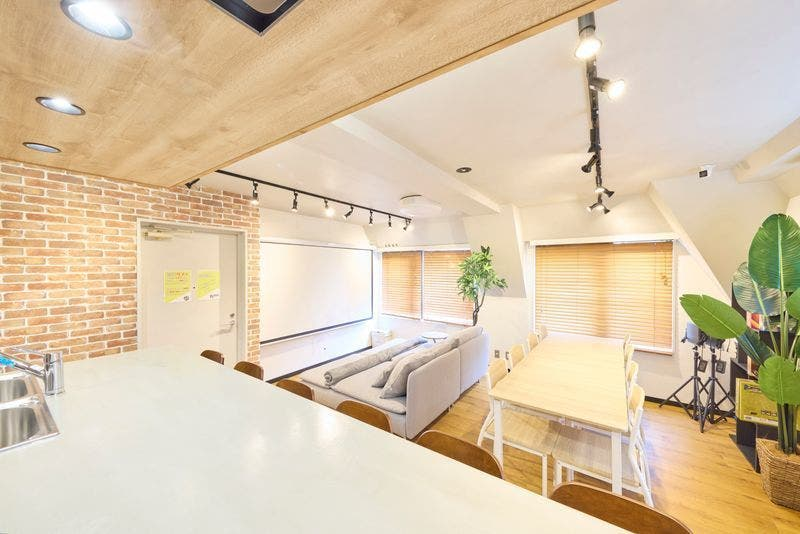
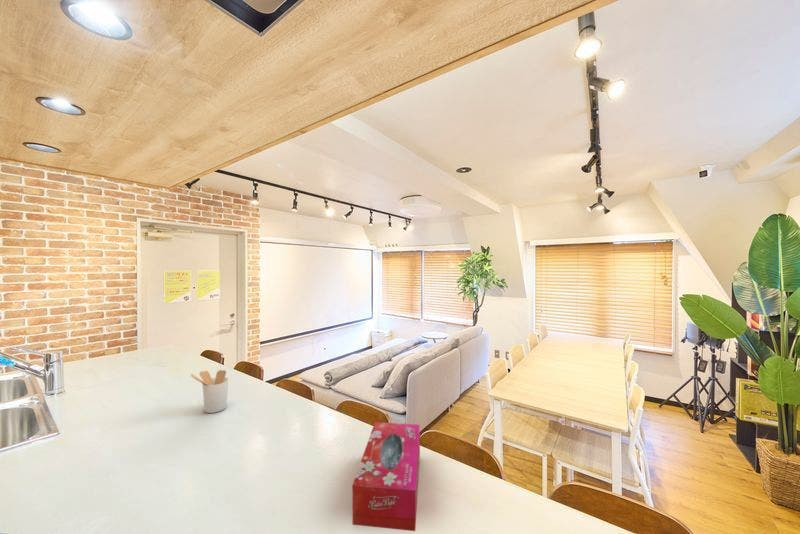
+ utensil holder [190,369,229,414]
+ tissue box [351,421,421,532]
